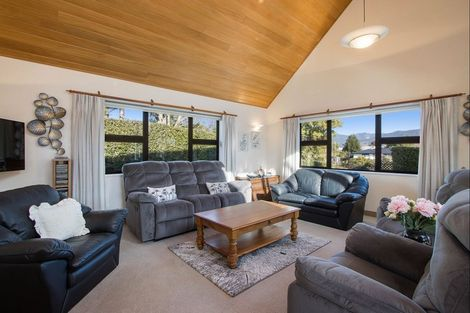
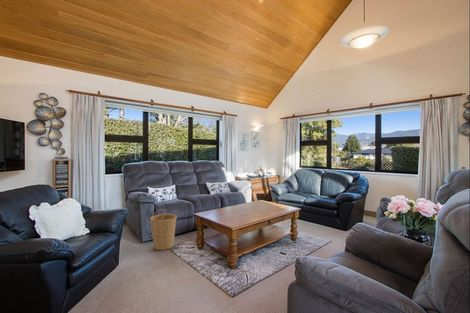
+ basket [149,208,178,251]
